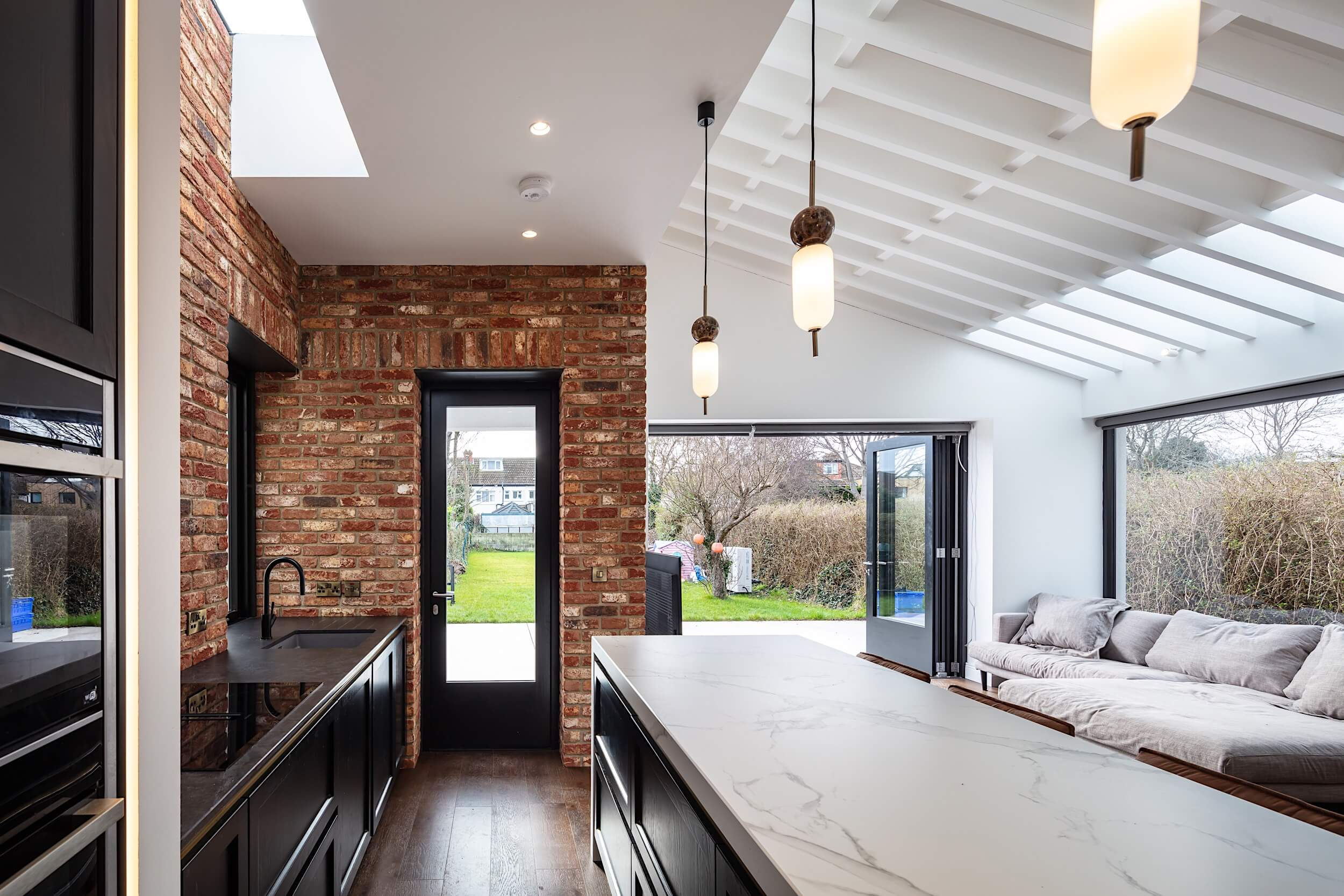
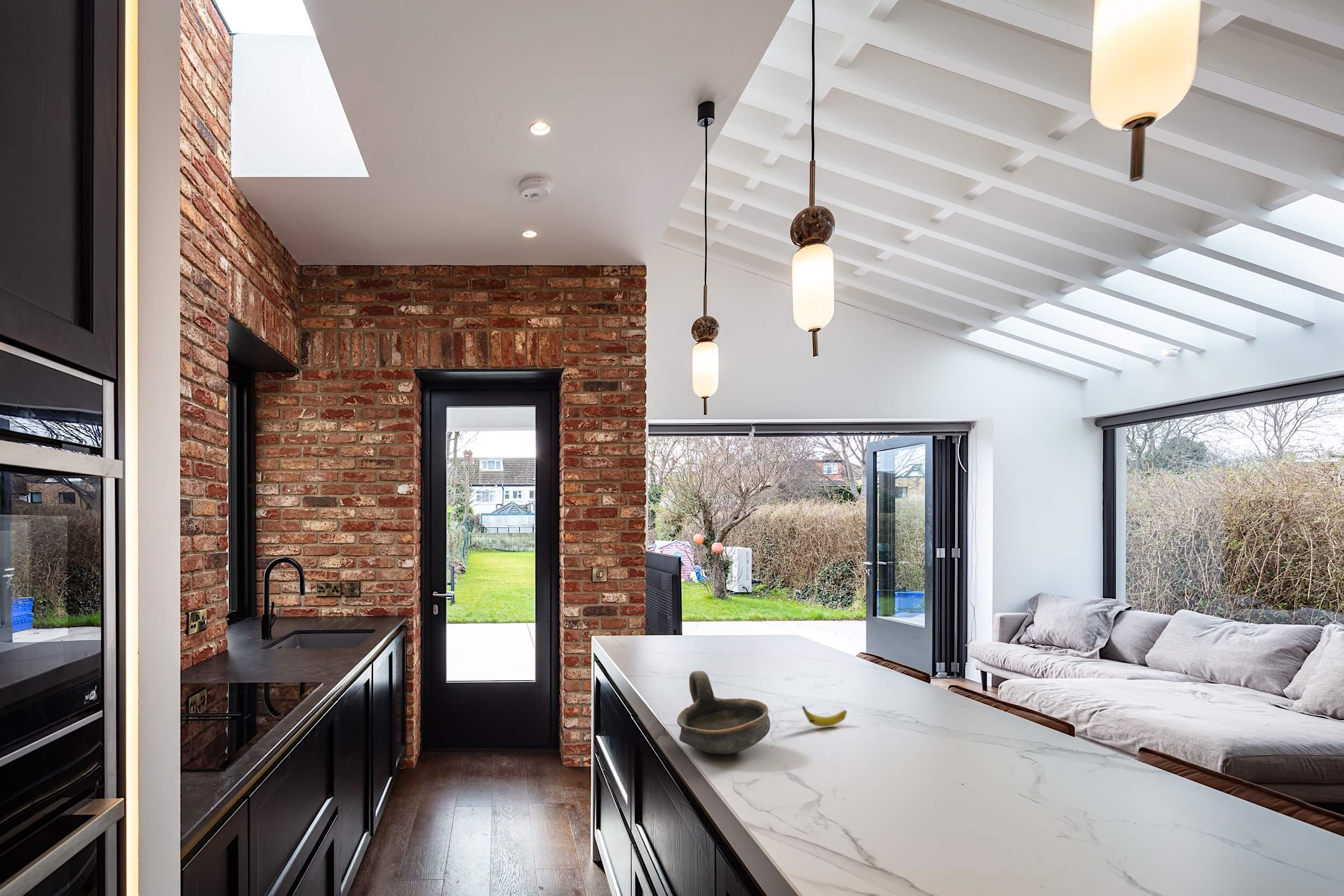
+ banana [802,705,847,727]
+ oil lamp [677,670,771,755]
